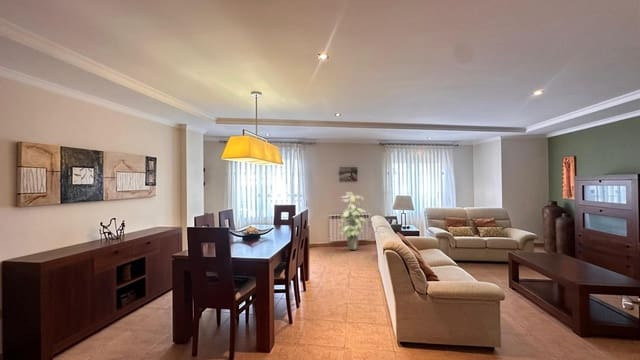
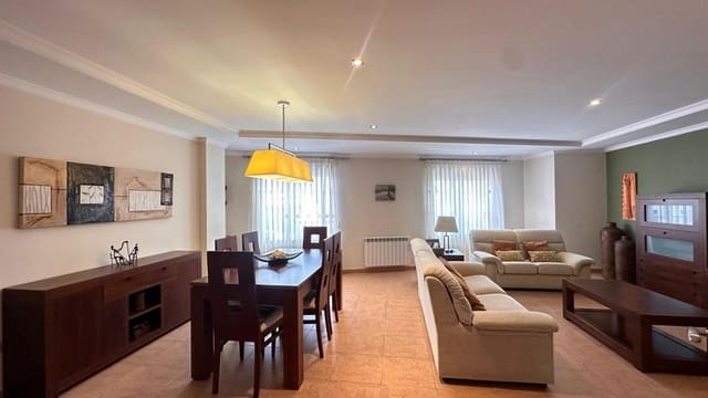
- indoor plant [337,191,367,251]
